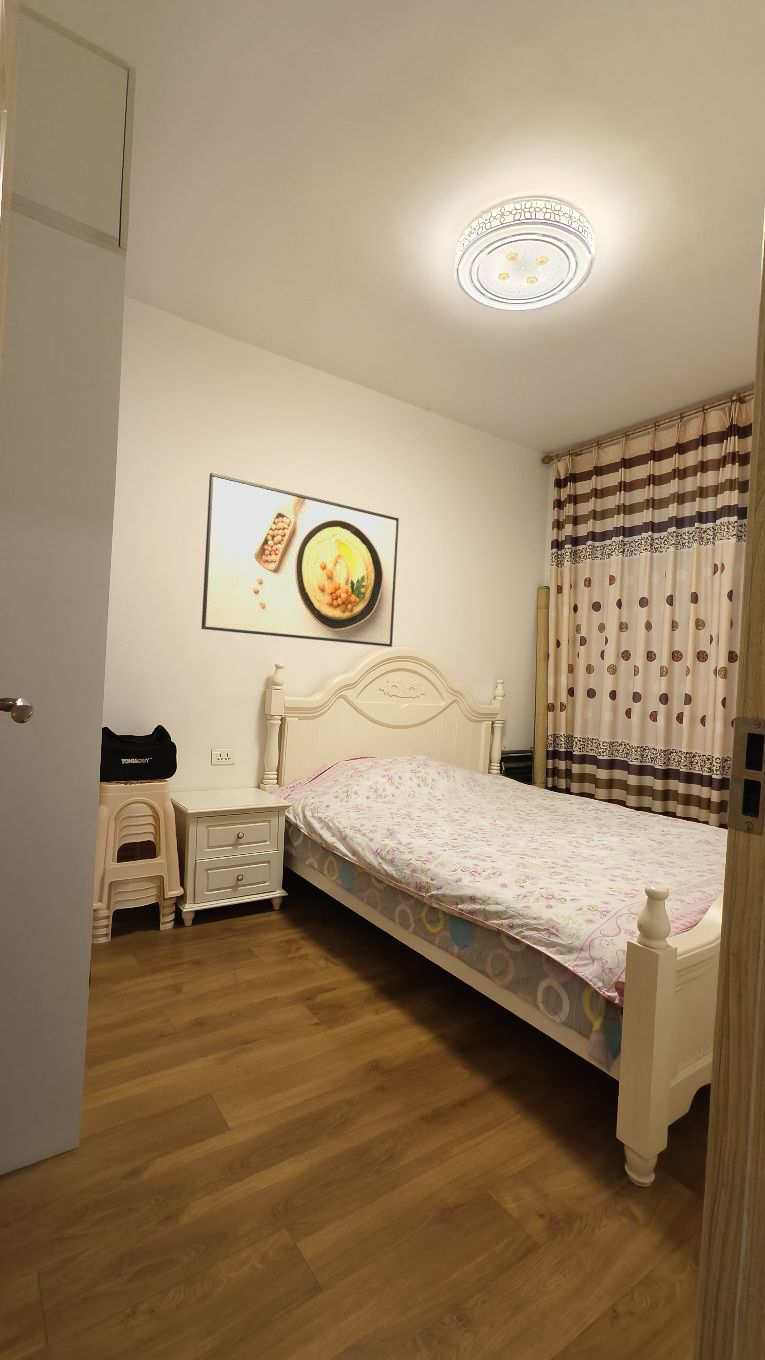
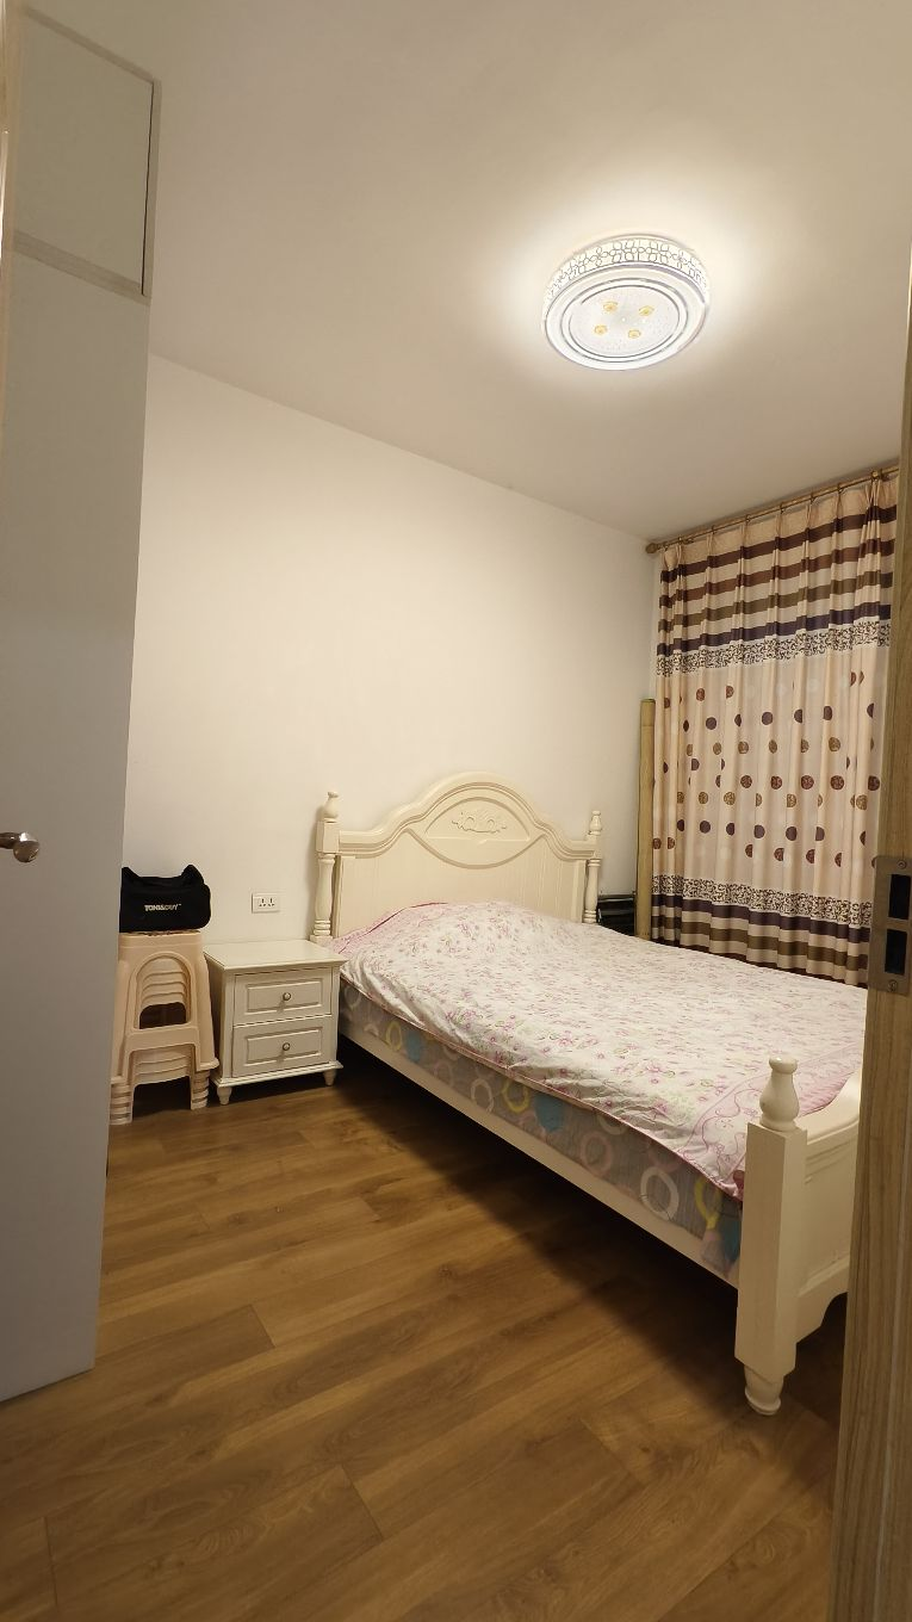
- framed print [201,472,400,648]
